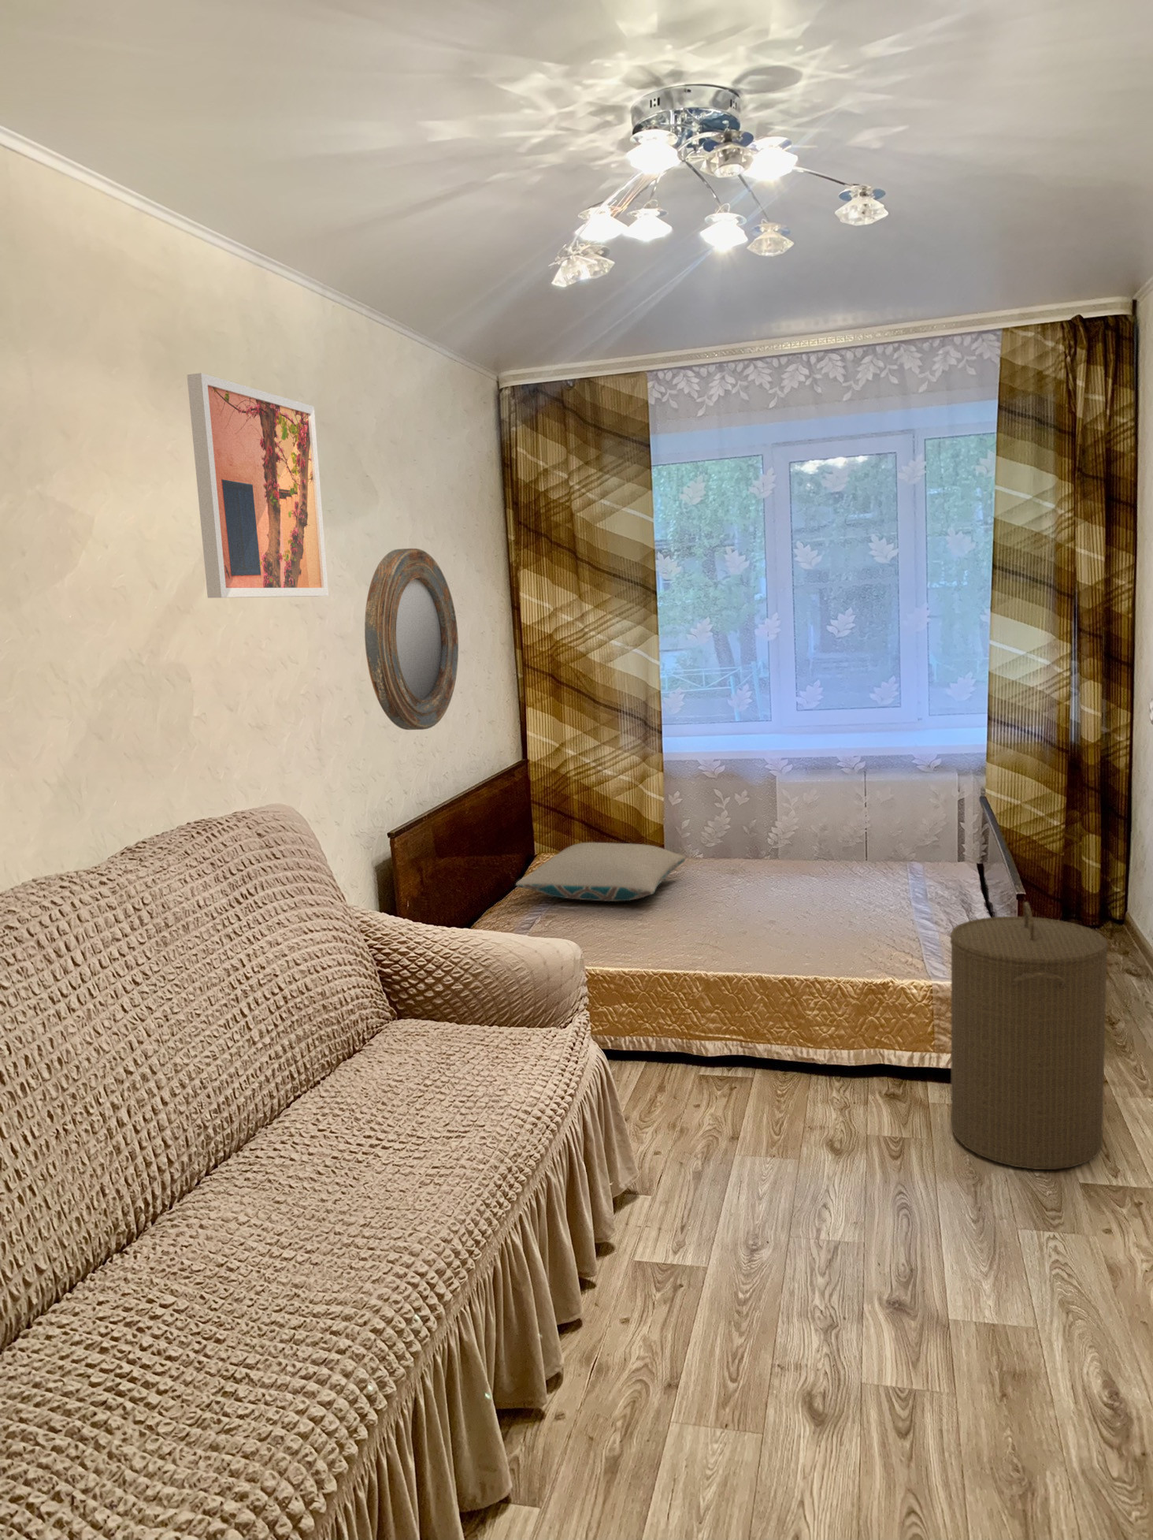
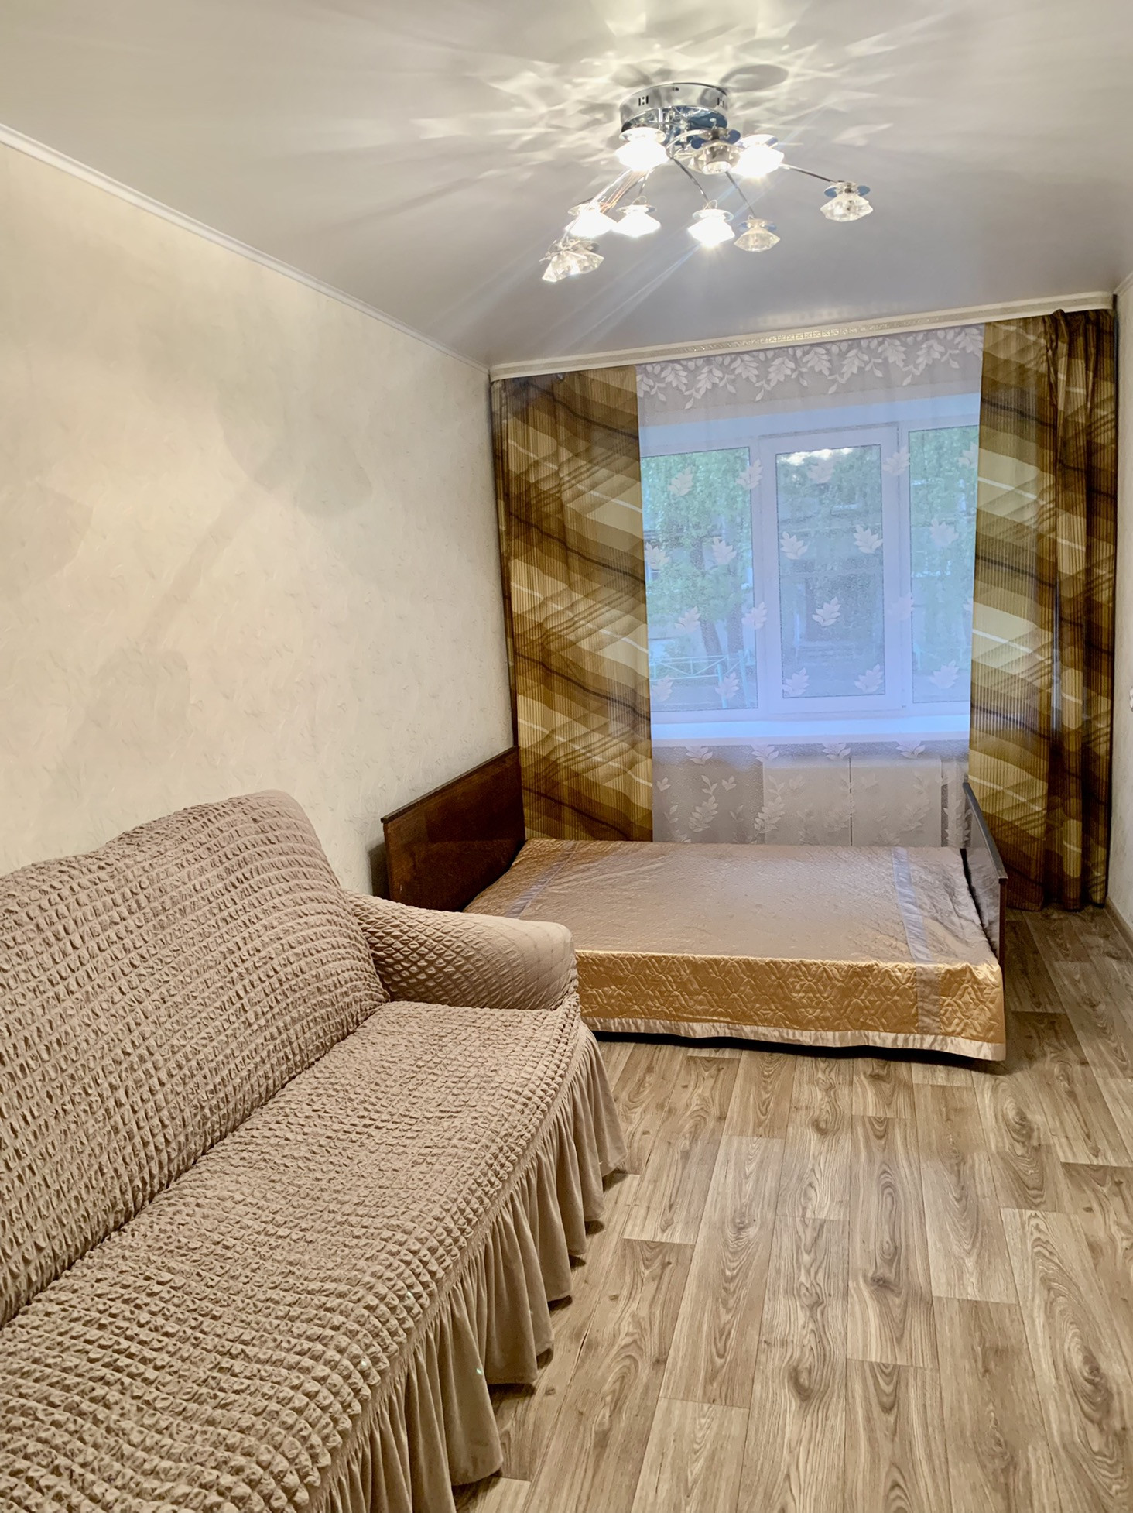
- pillow [515,842,687,903]
- laundry hamper [950,900,1109,1170]
- wall art [187,373,329,599]
- home mirror [363,548,459,731]
